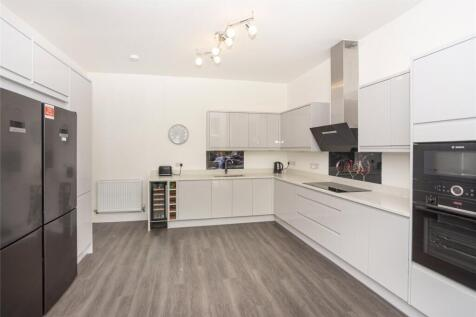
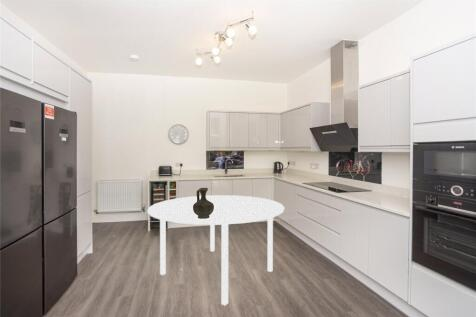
+ dining table [147,194,285,306]
+ ceramic jug [193,187,214,219]
